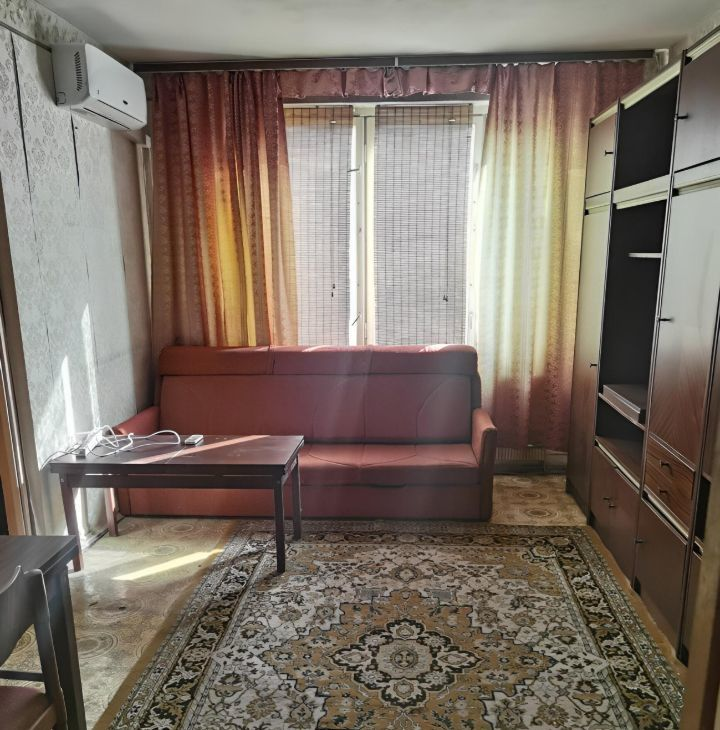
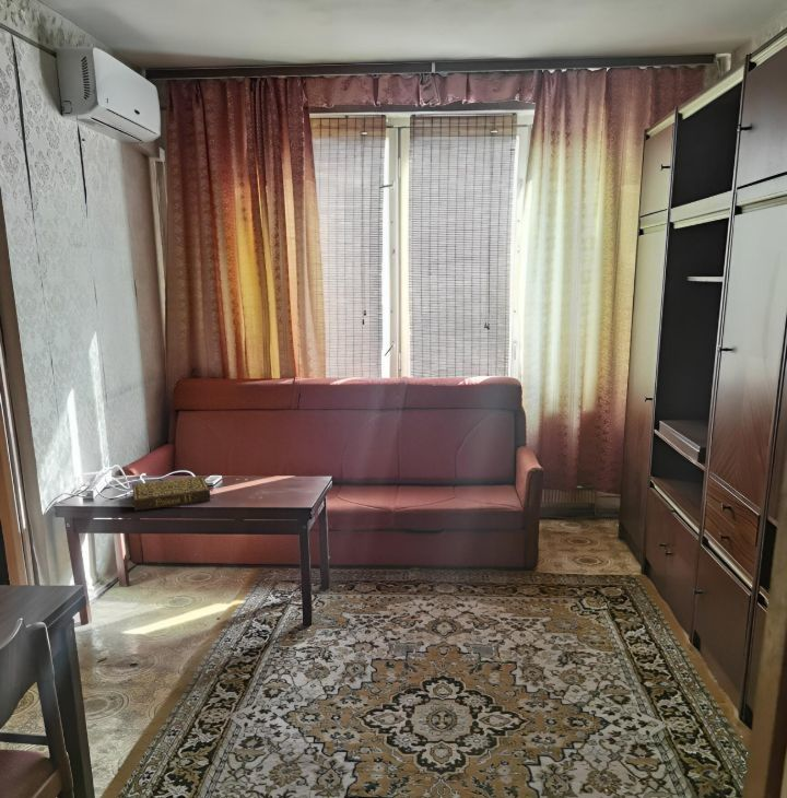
+ book [131,474,214,512]
